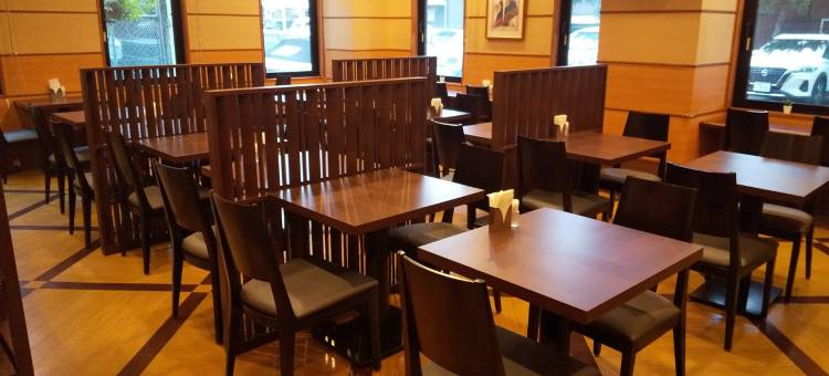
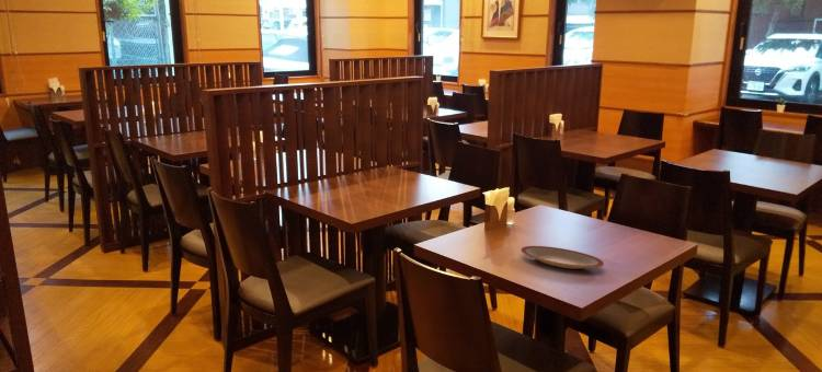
+ plate [521,245,605,270]
